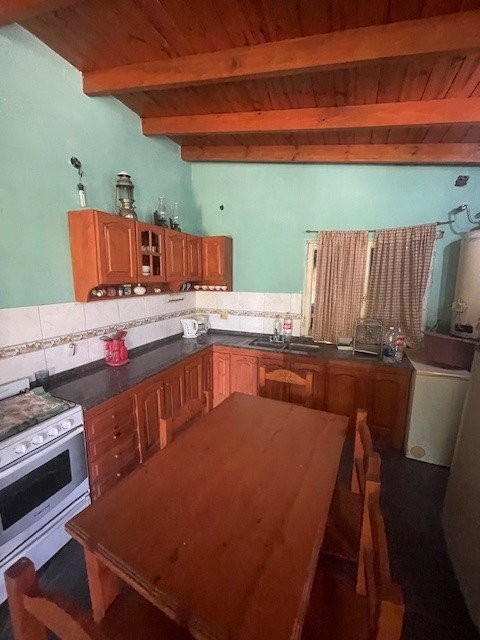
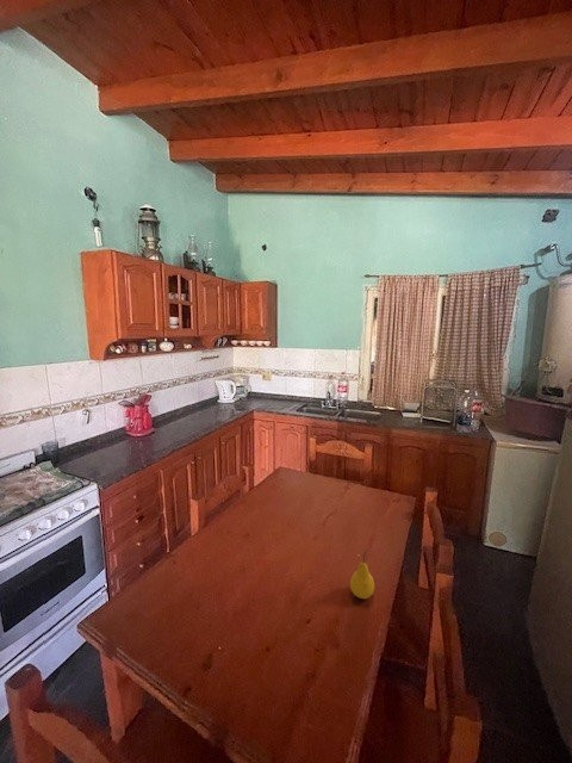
+ fruit [349,550,375,600]
